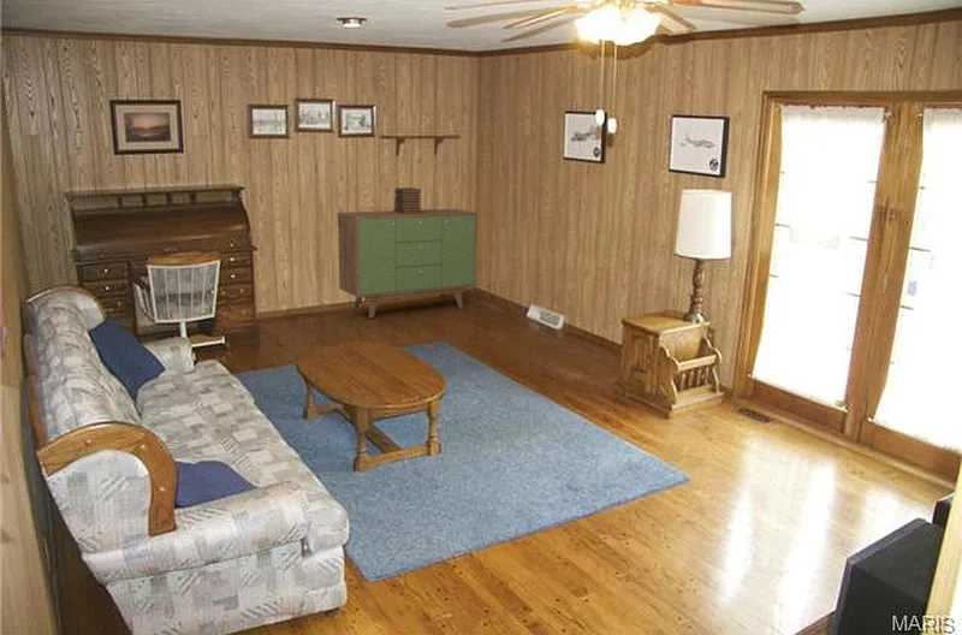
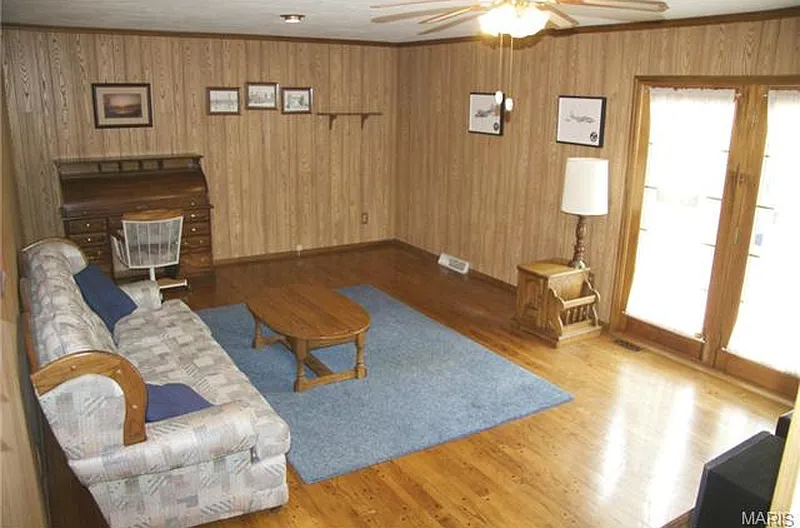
- sideboard [337,208,479,319]
- book stack [392,186,422,214]
